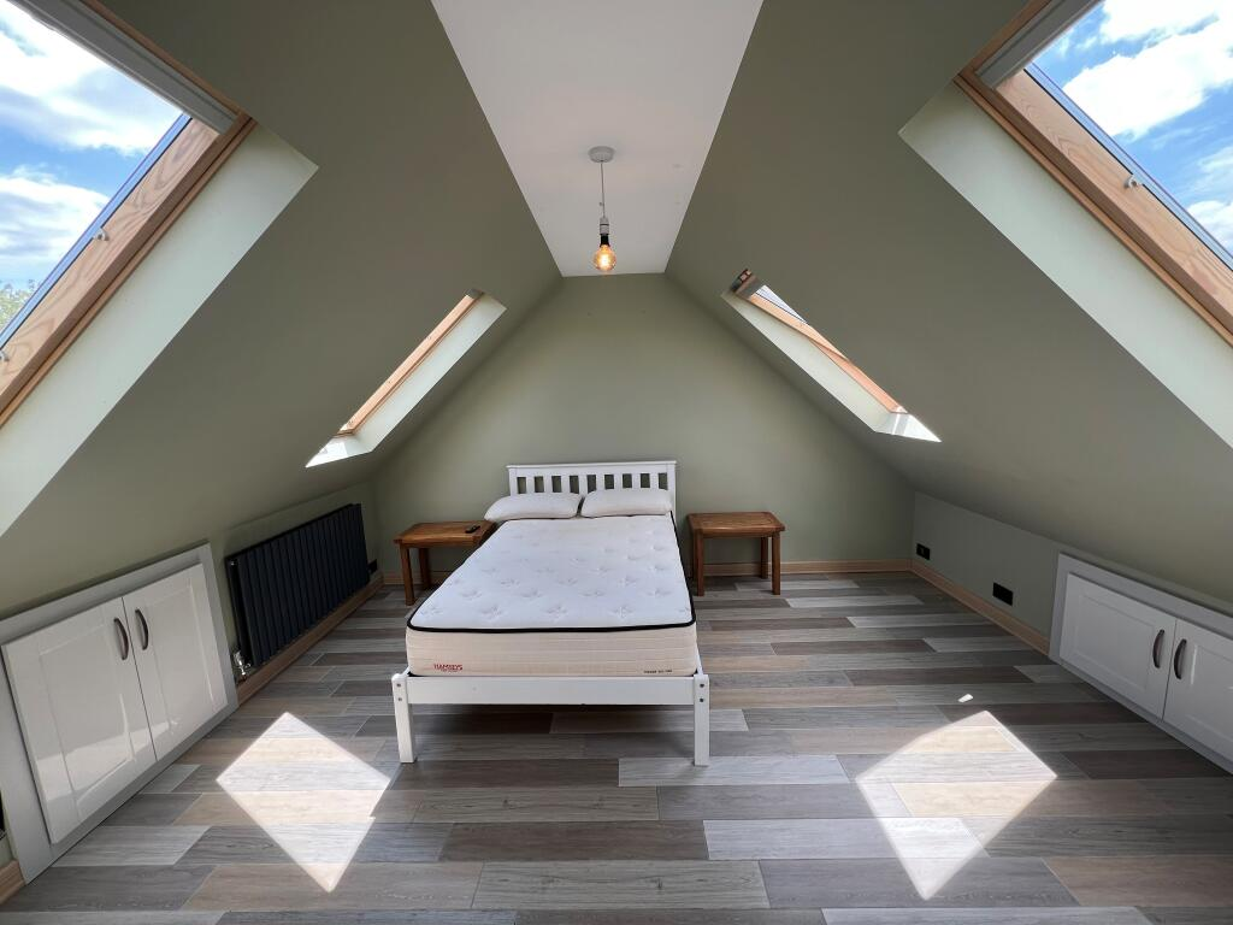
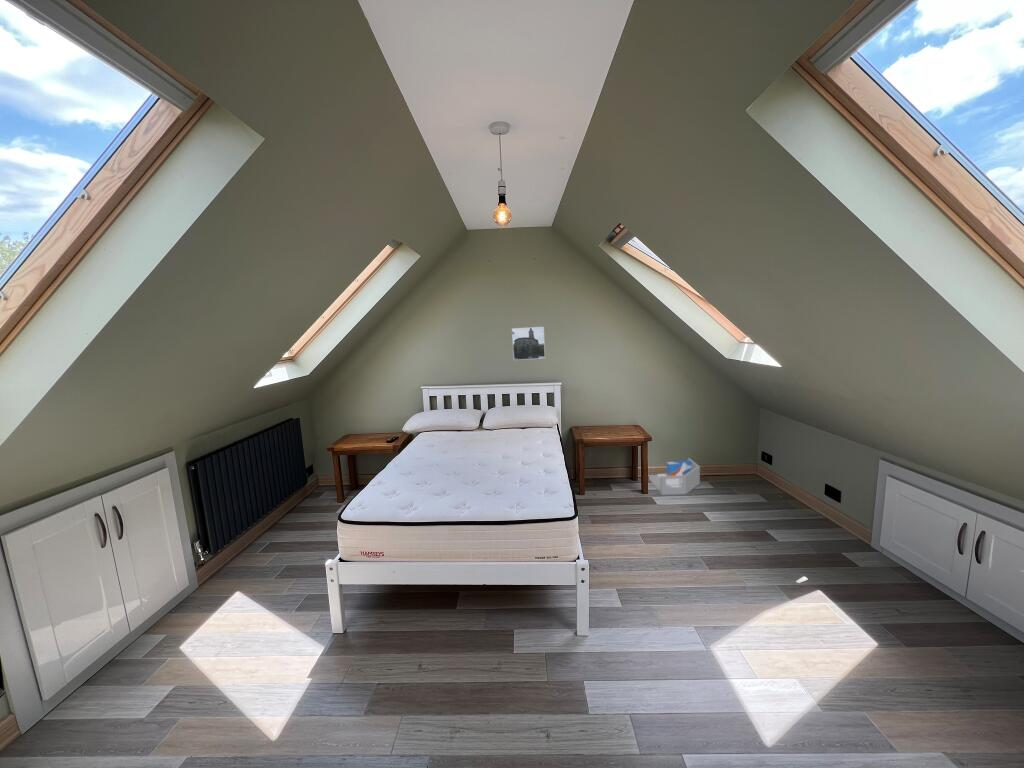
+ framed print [511,326,546,361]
+ storage bin [648,457,701,496]
